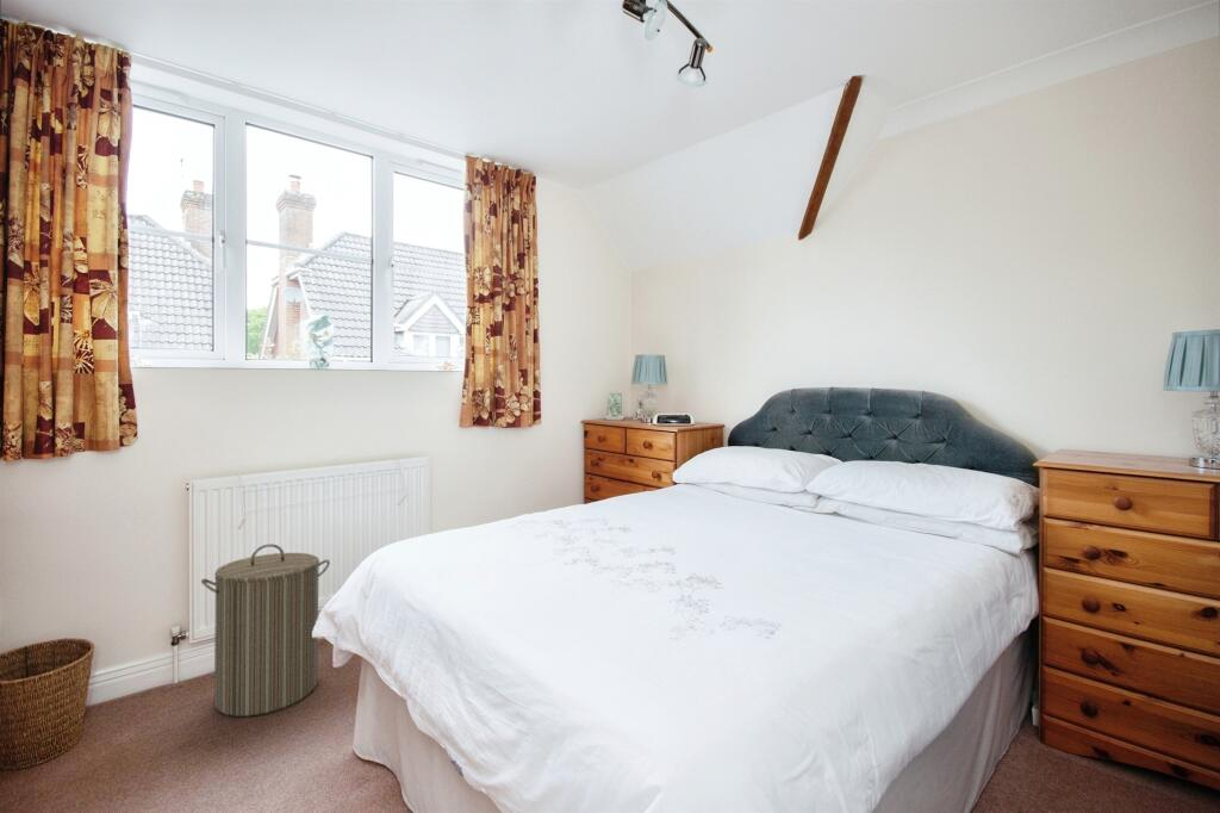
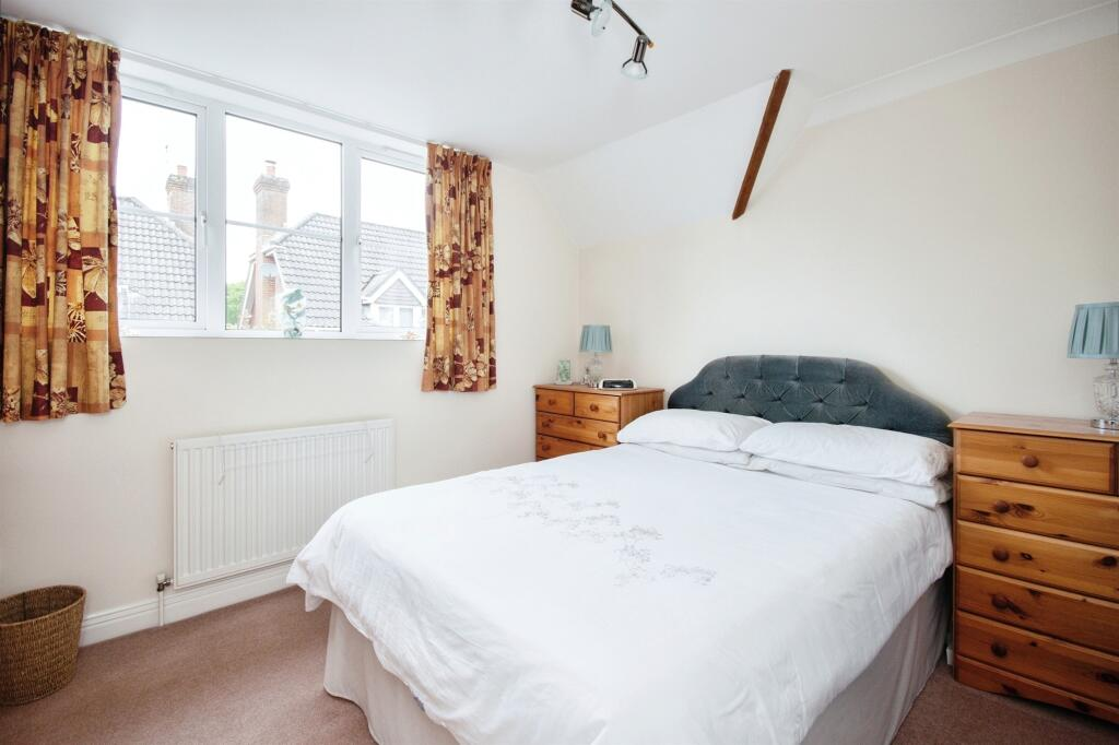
- laundry hamper [200,544,331,718]
